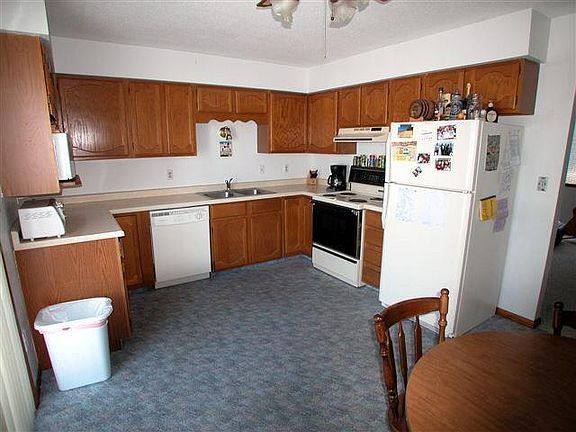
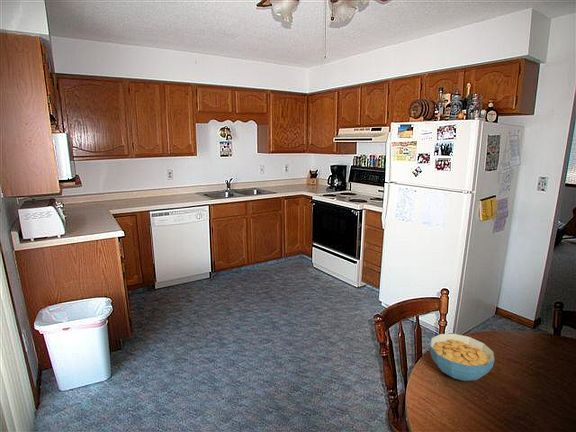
+ cereal bowl [429,333,495,382]
